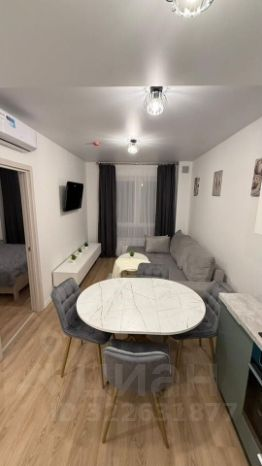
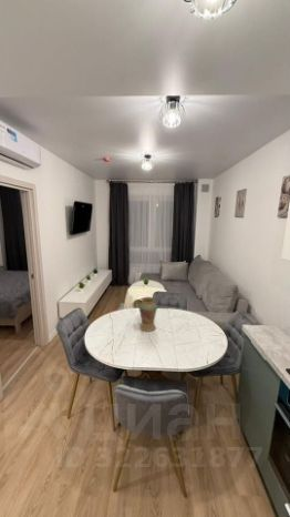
+ vase [138,296,158,333]
